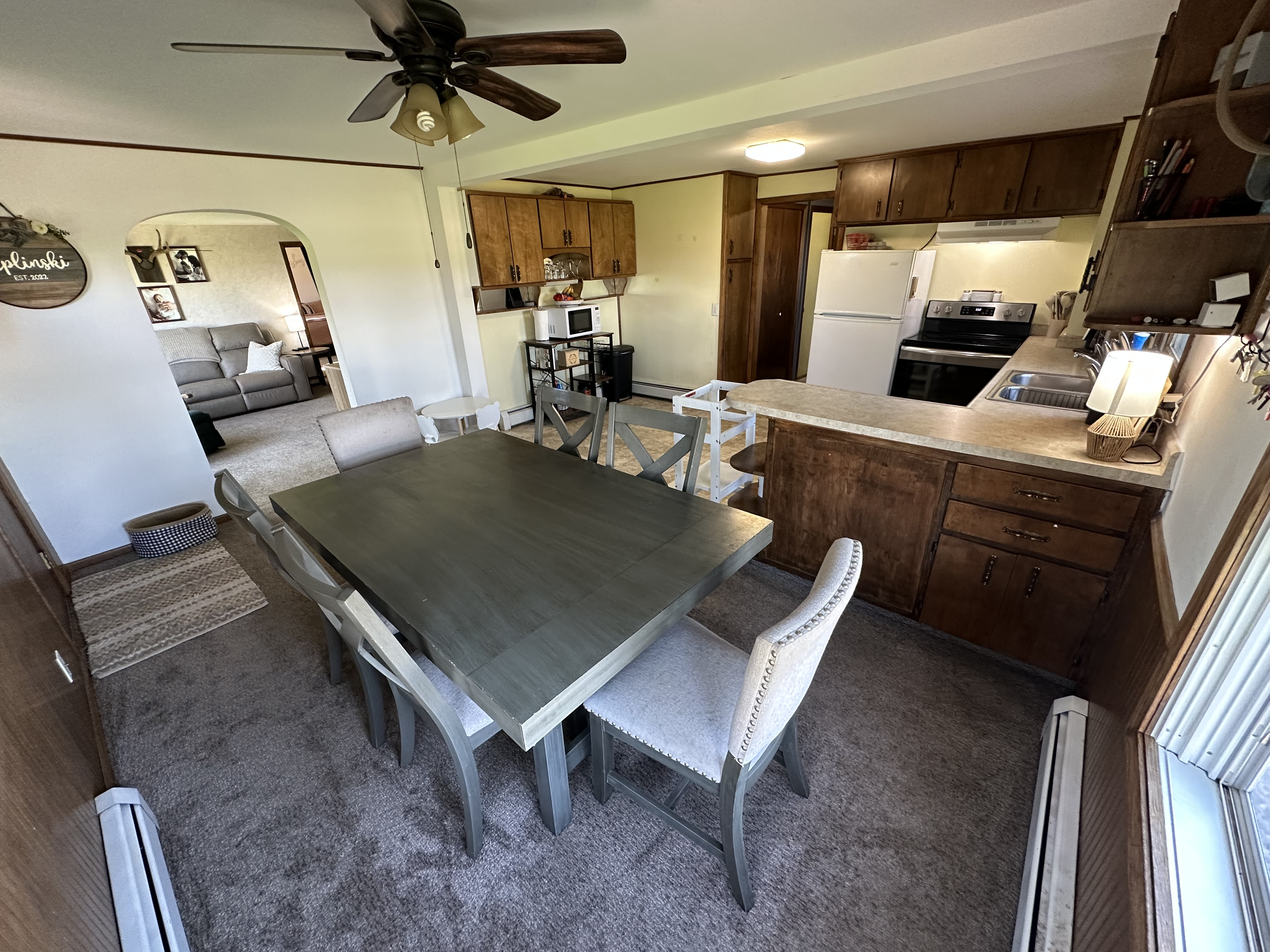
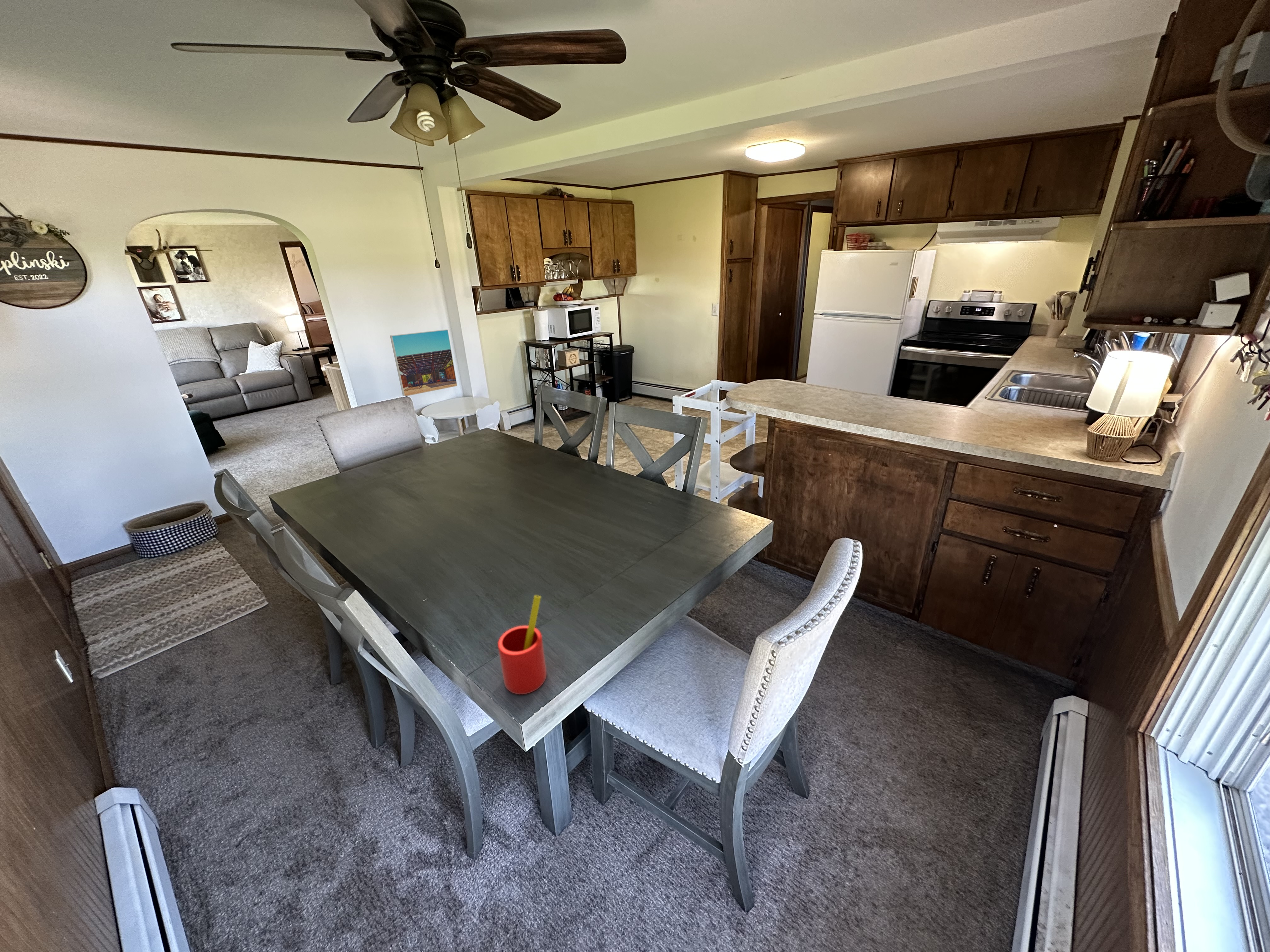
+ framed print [390,329,458,396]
+ straw [497,595,547,695]
